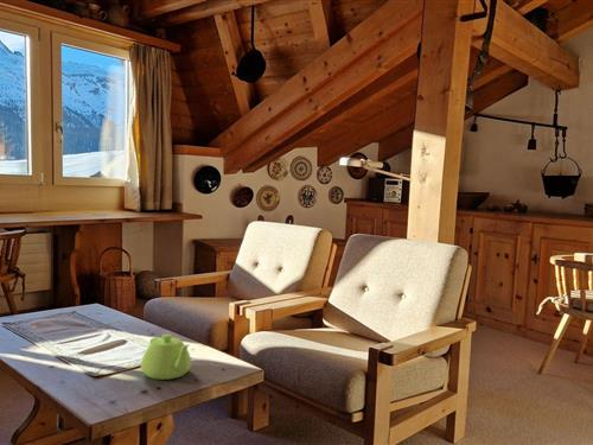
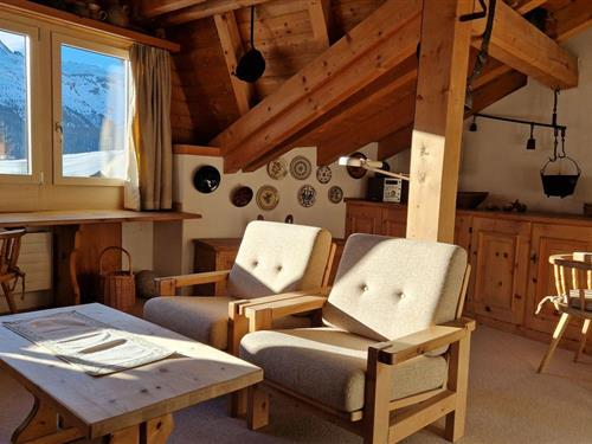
- teapot [140,333,192,381]
